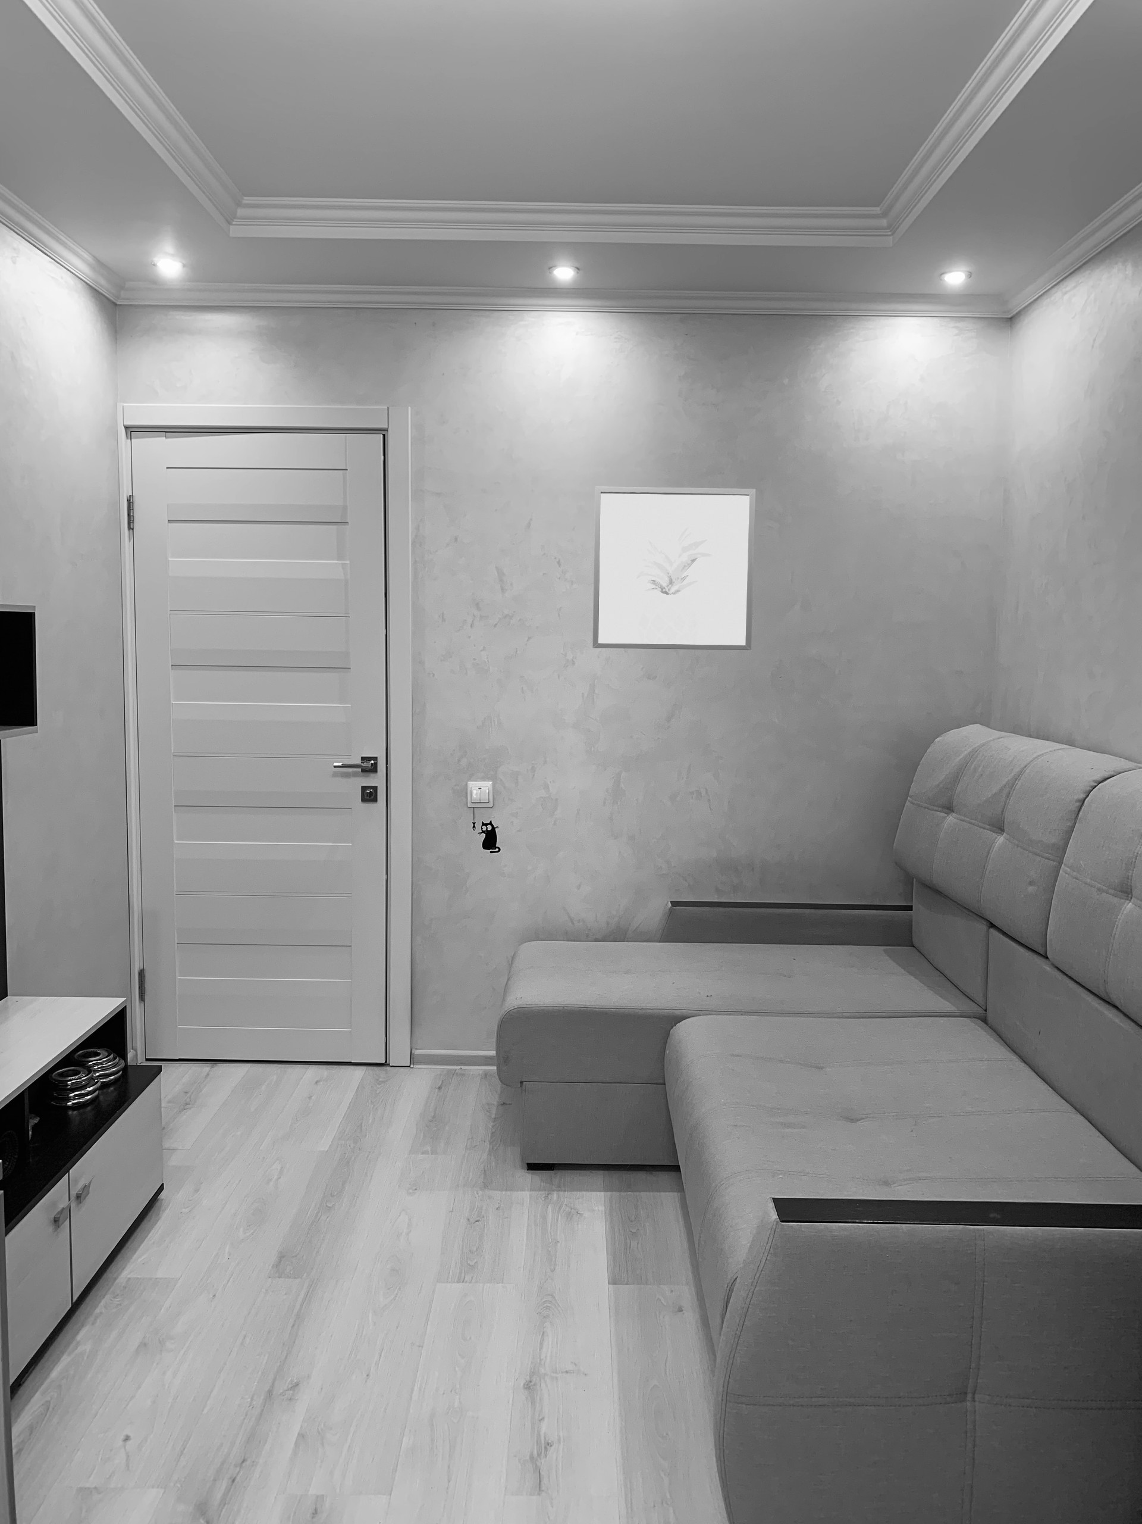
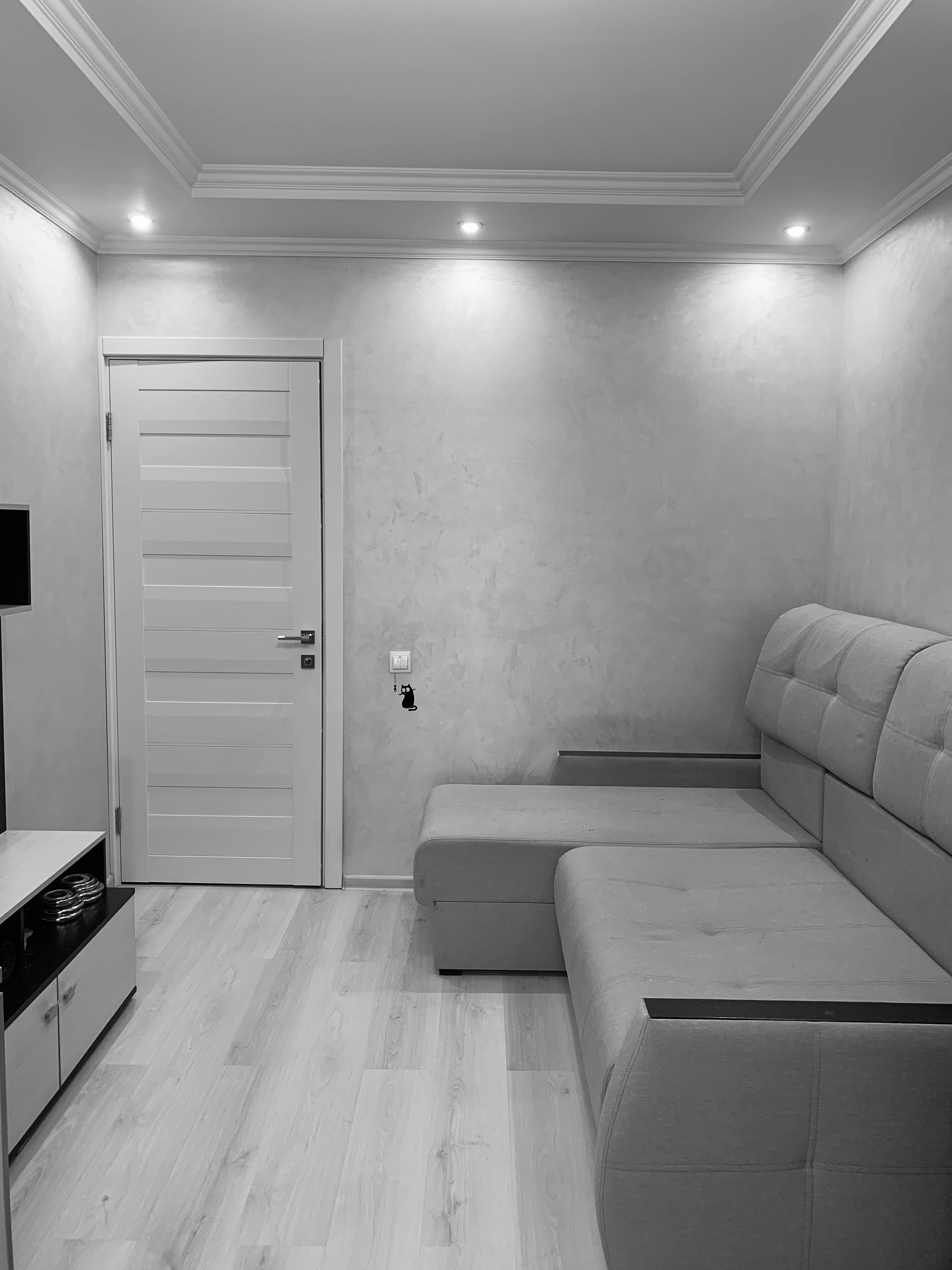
- wall art [591,486,756,650]
